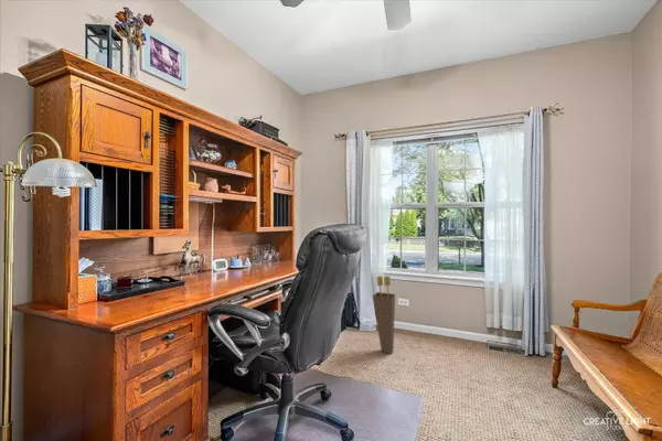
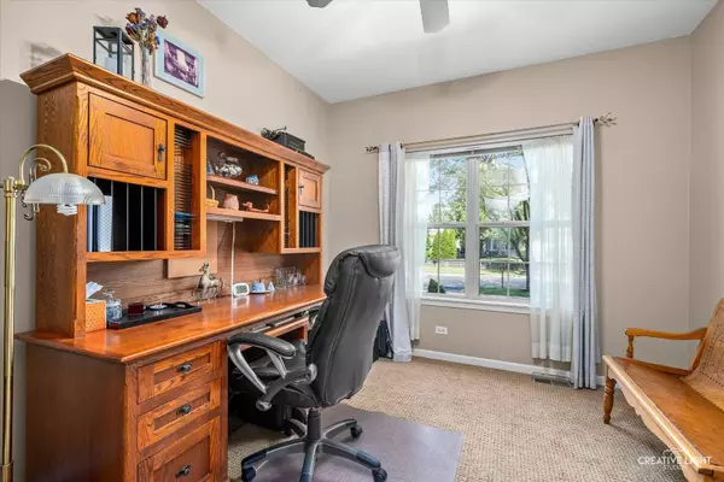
- umbrella stand [372,275,396,355]
